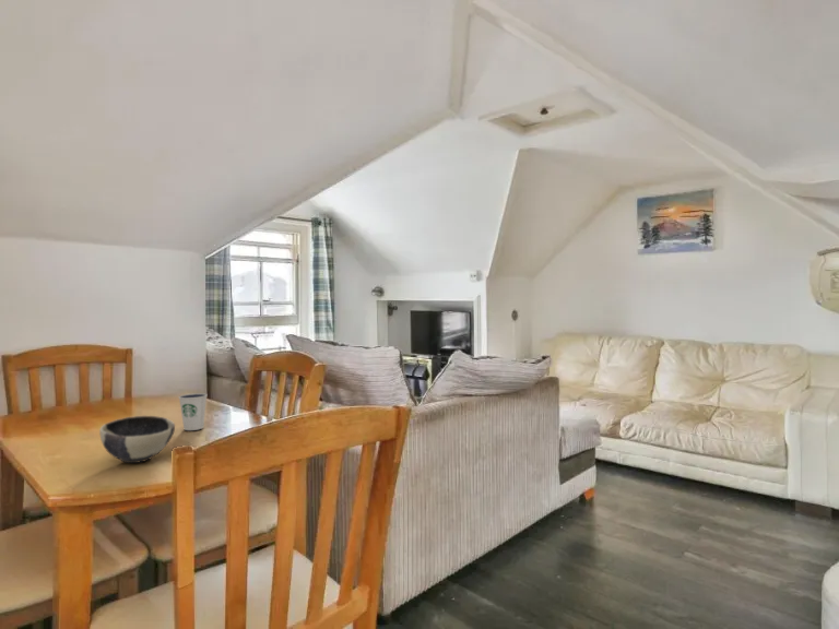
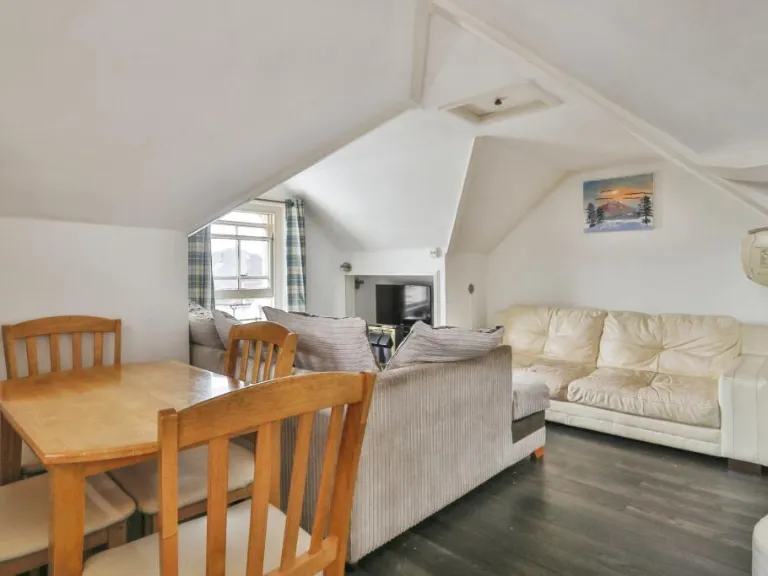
- dixie cup [178,392,209,431]
- bowl [98,415,176,464]
